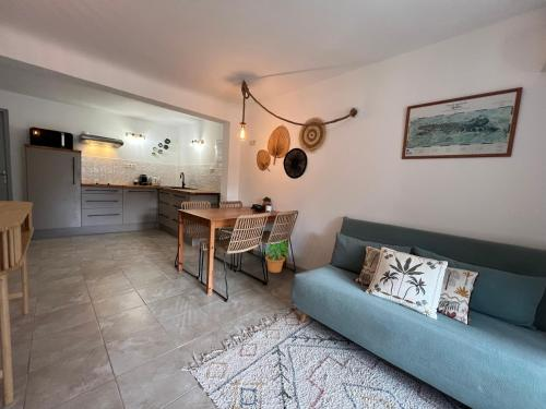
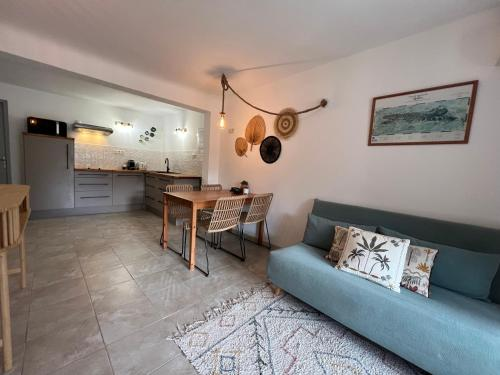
- potted plant [264,240,290,274]
